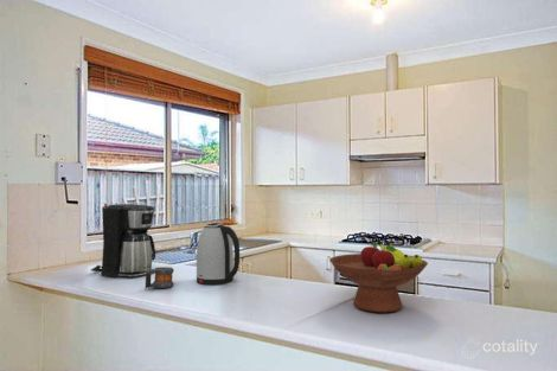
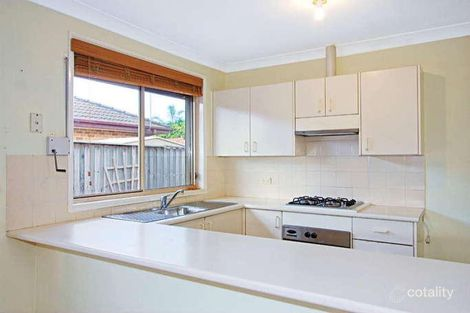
- coffee maker [90,203,156,280]
- mug [145,266,175,292]
- fruit bowl [328,238,429,314]
- kettle [196,222,241,286]
